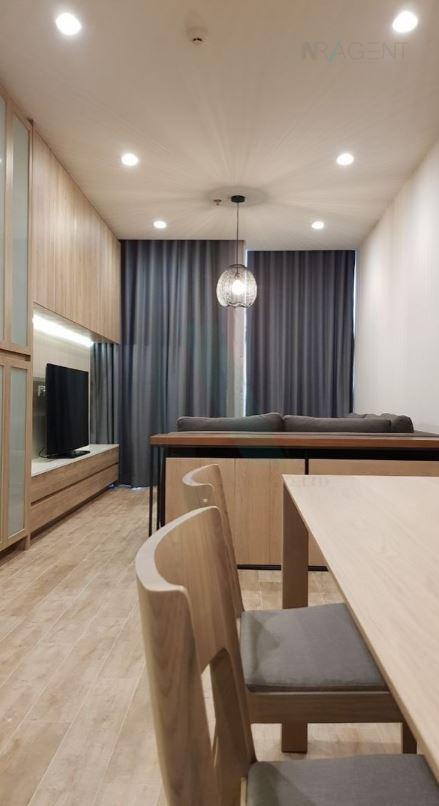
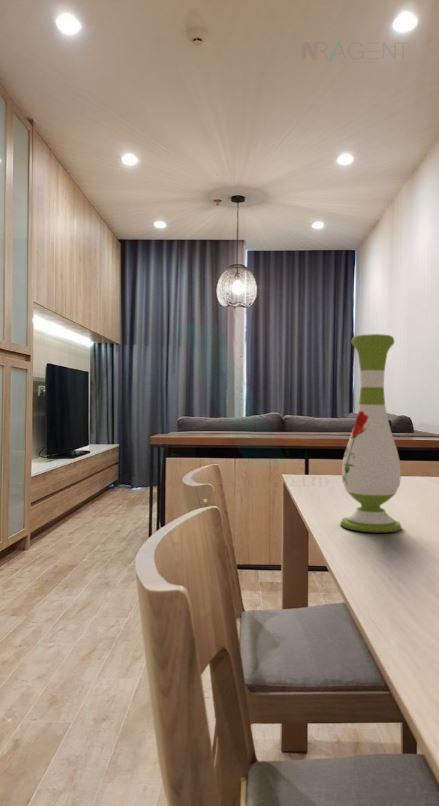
+ vase [339,333,402,533]
